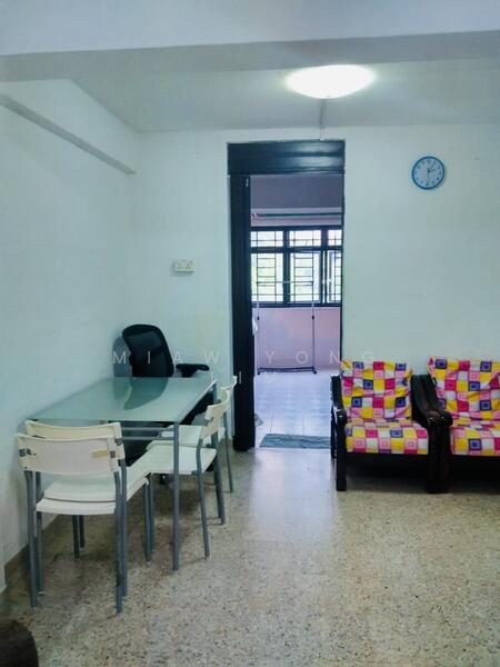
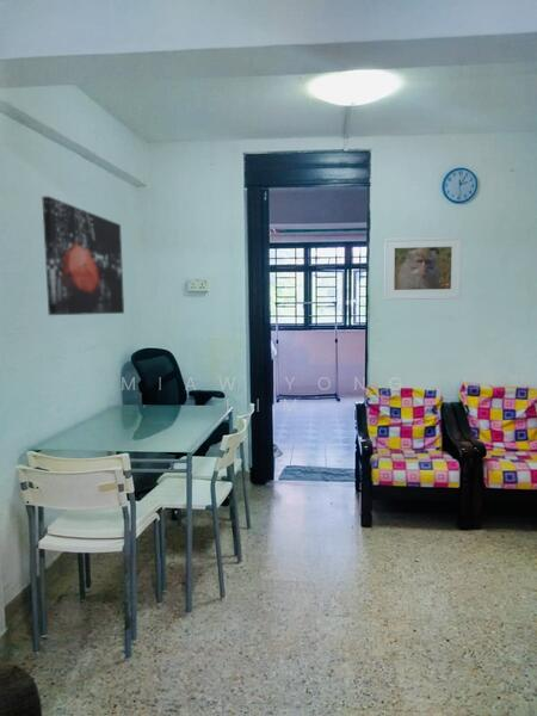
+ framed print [383,235,464,301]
+ wall art [41,195,125,316]
